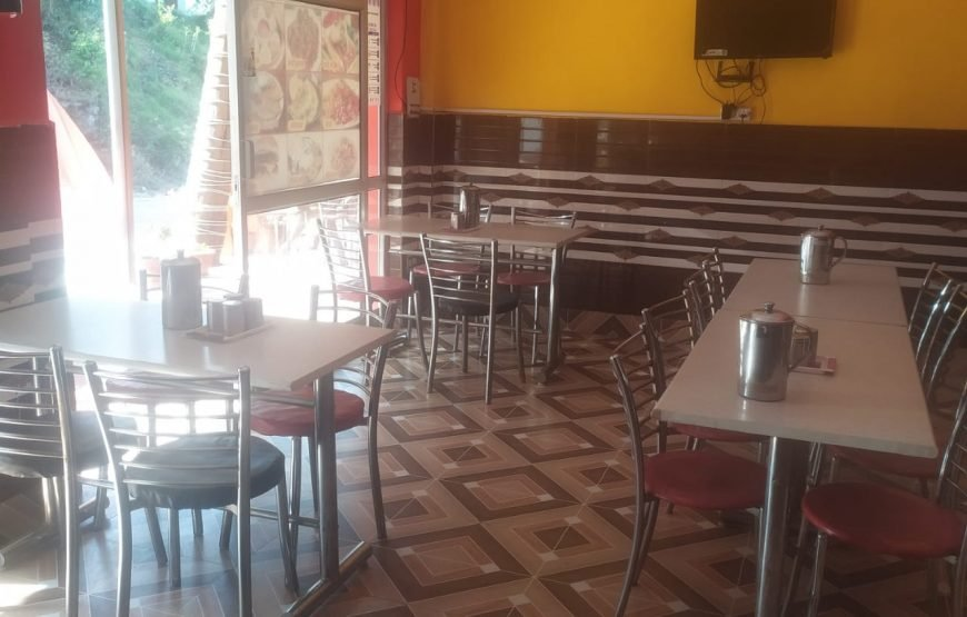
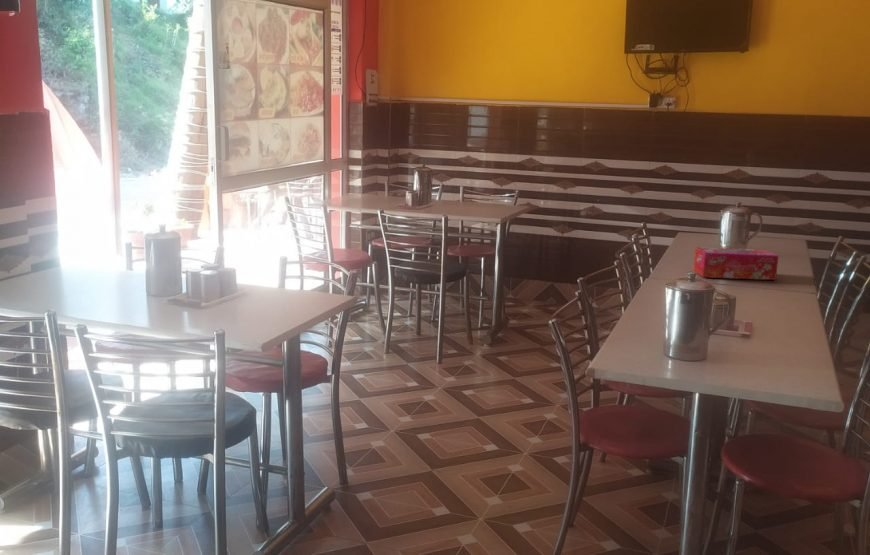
+ tissue box [692,246,780,281]
